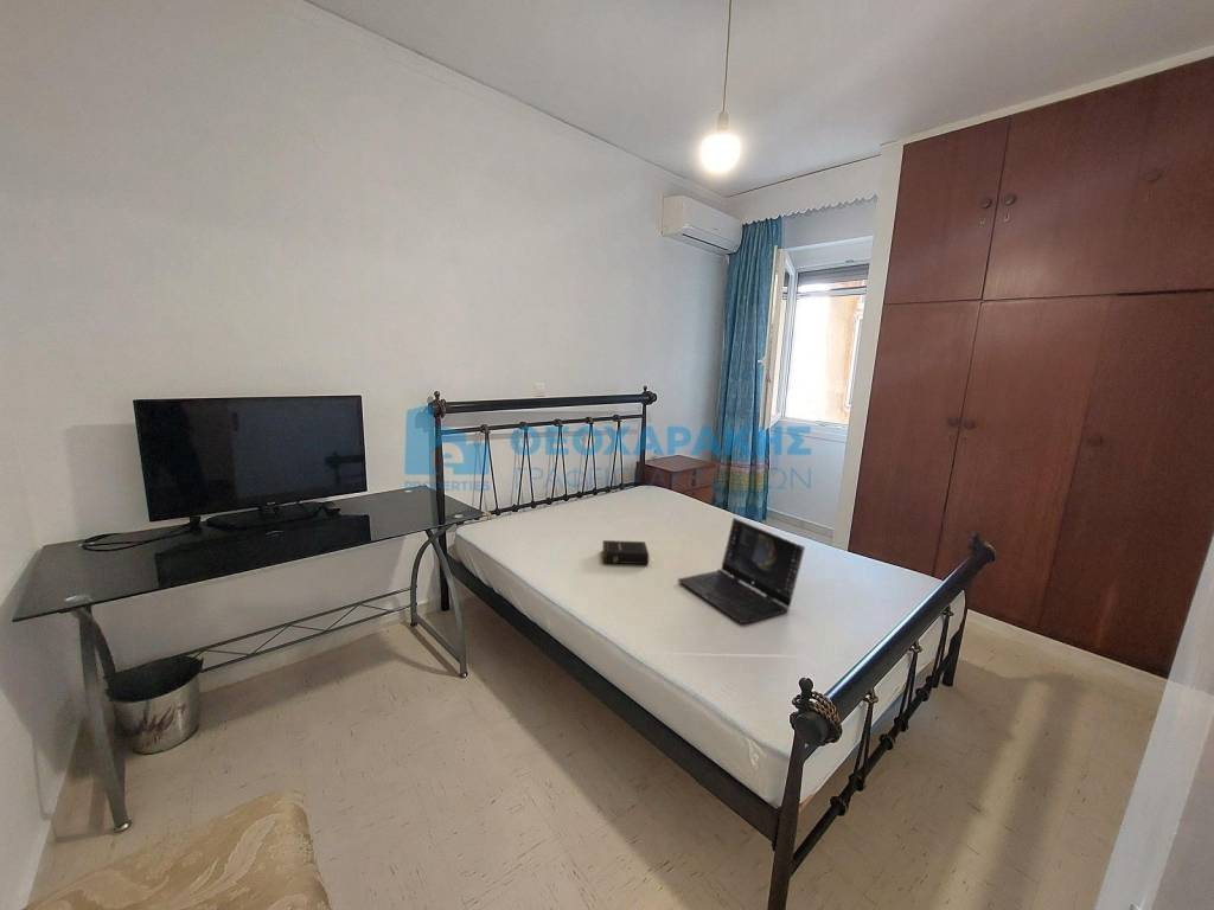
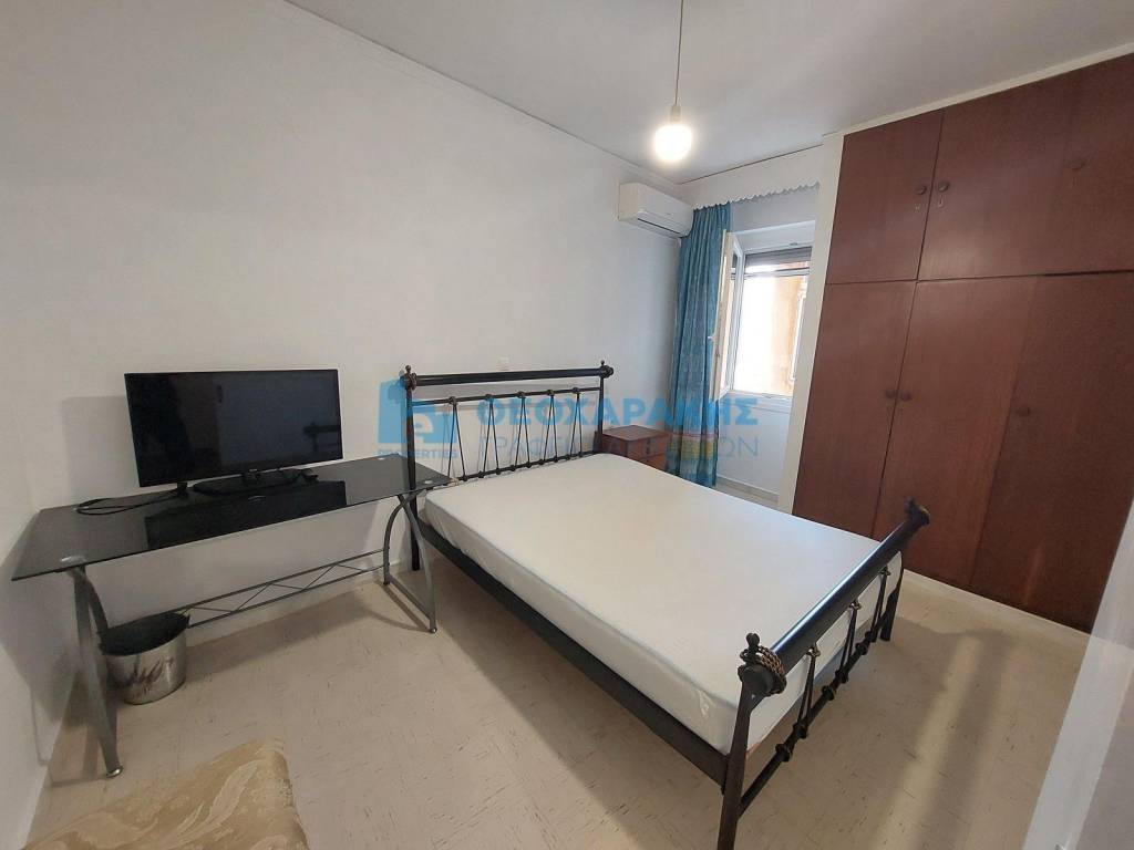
- laptop computer [677,517,806,624]
- book [601,539,650,565]
